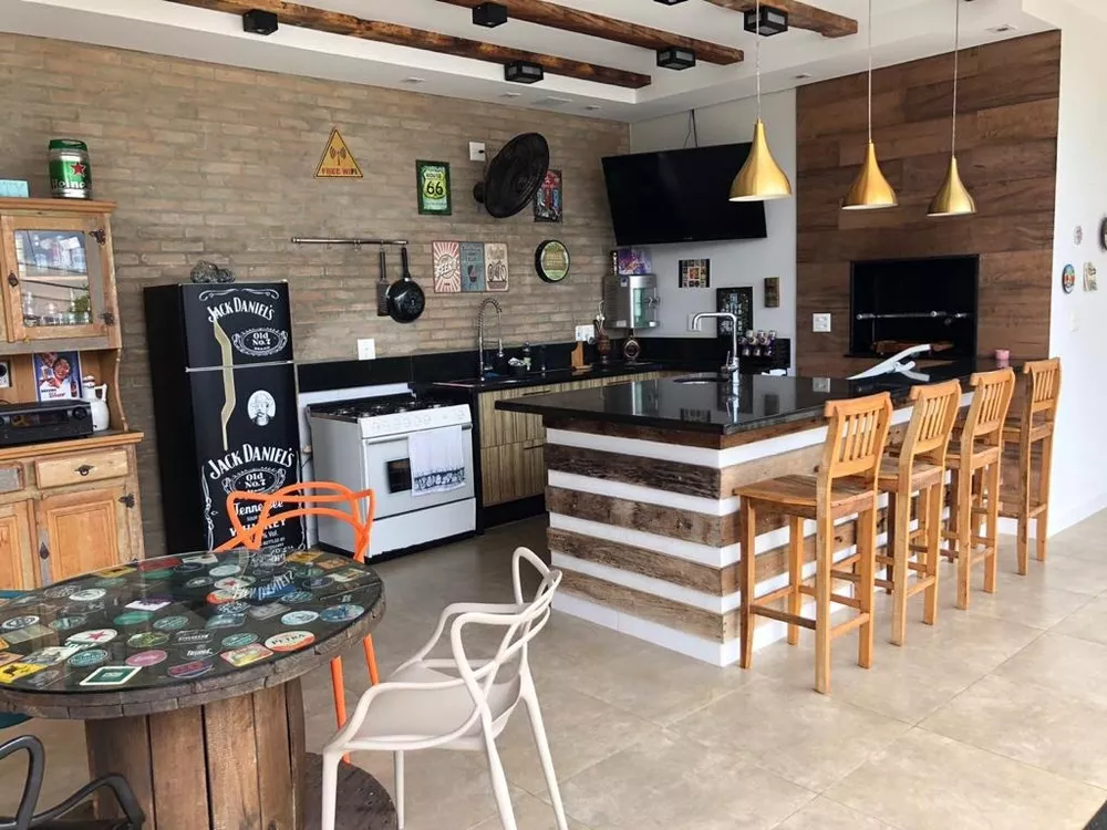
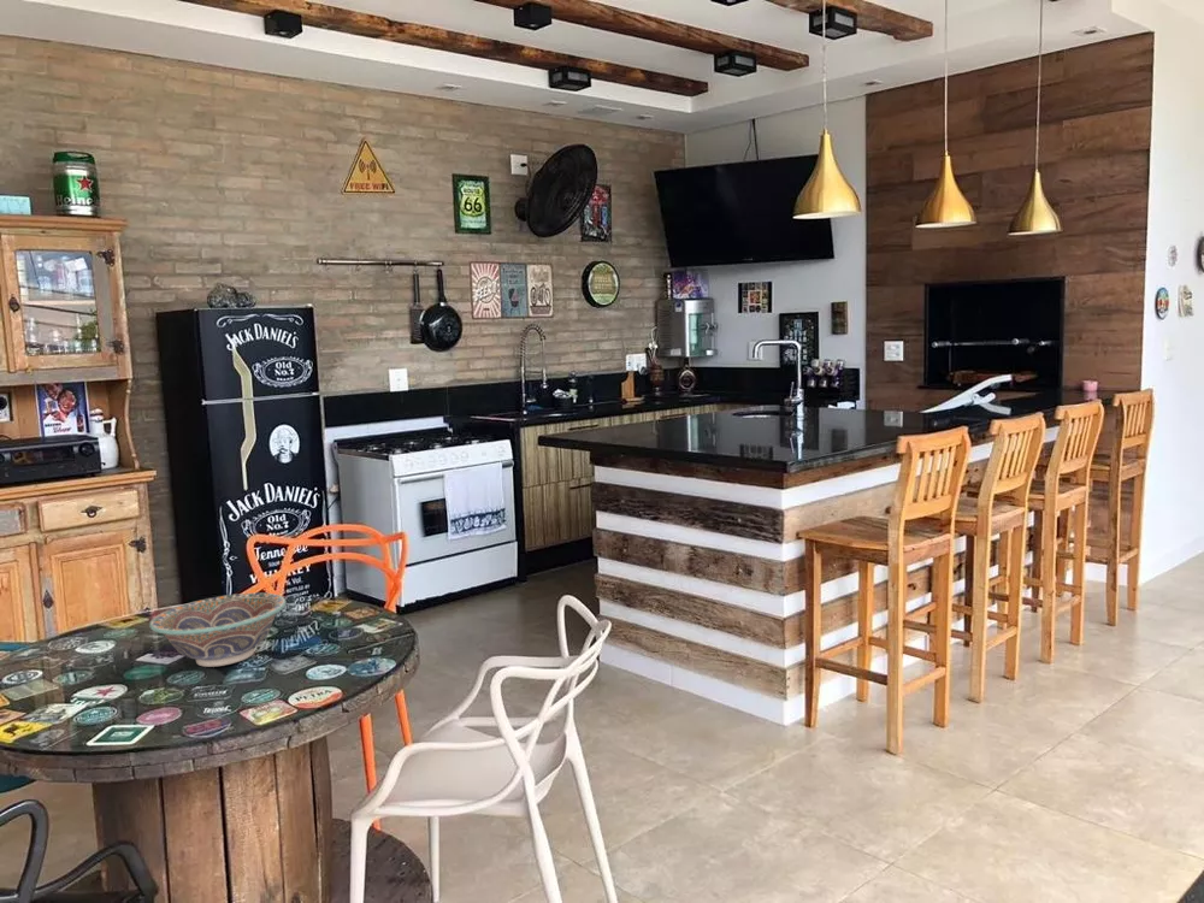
+ decorative bowl [148,592,287,668]
